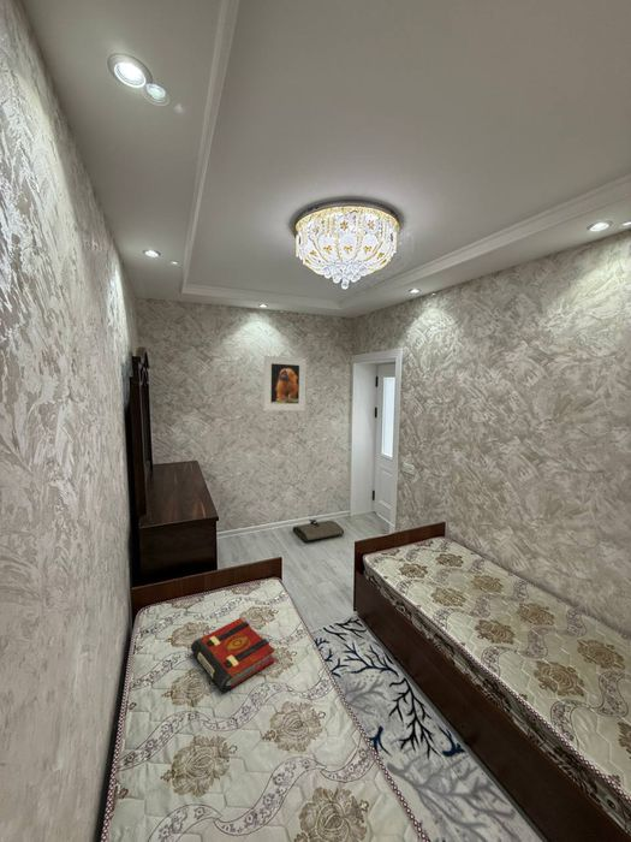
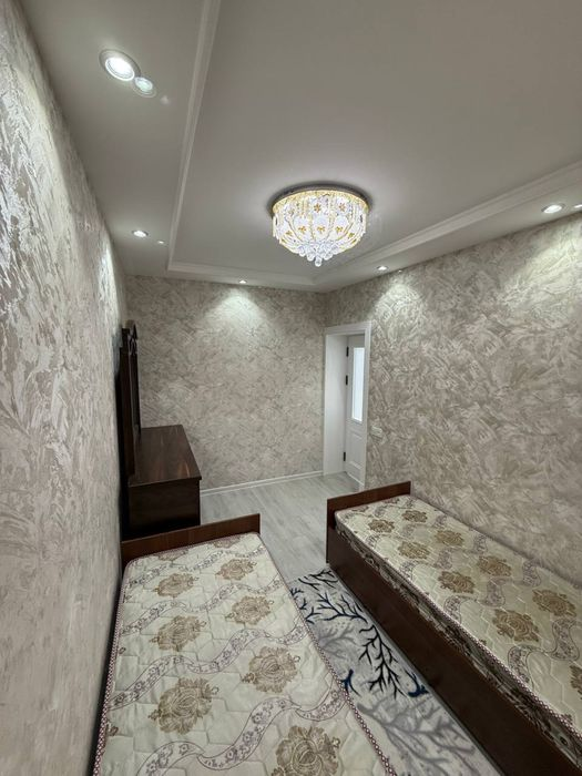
- book [190,617,275,693]
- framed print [262,355,308,411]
- tool roll [292,518,345,542]
